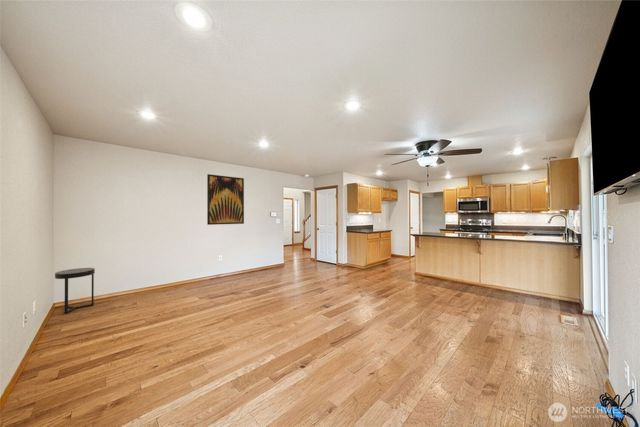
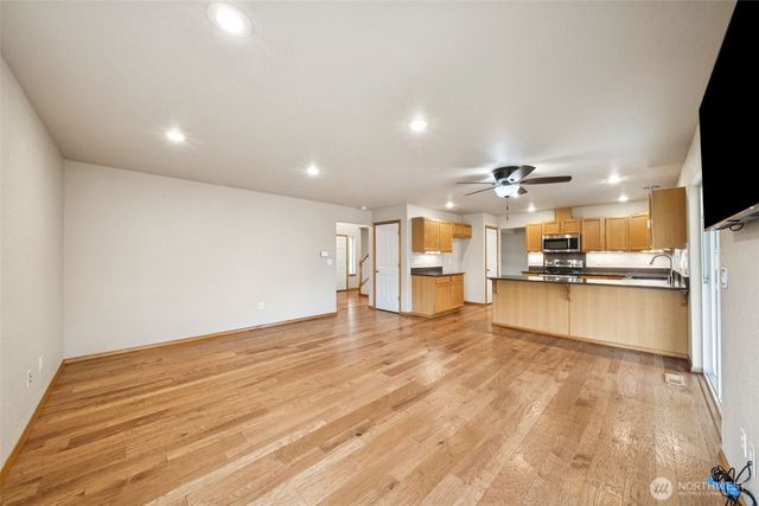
- wall art [206,173,245,226]
- side table [54,267,96,315]
